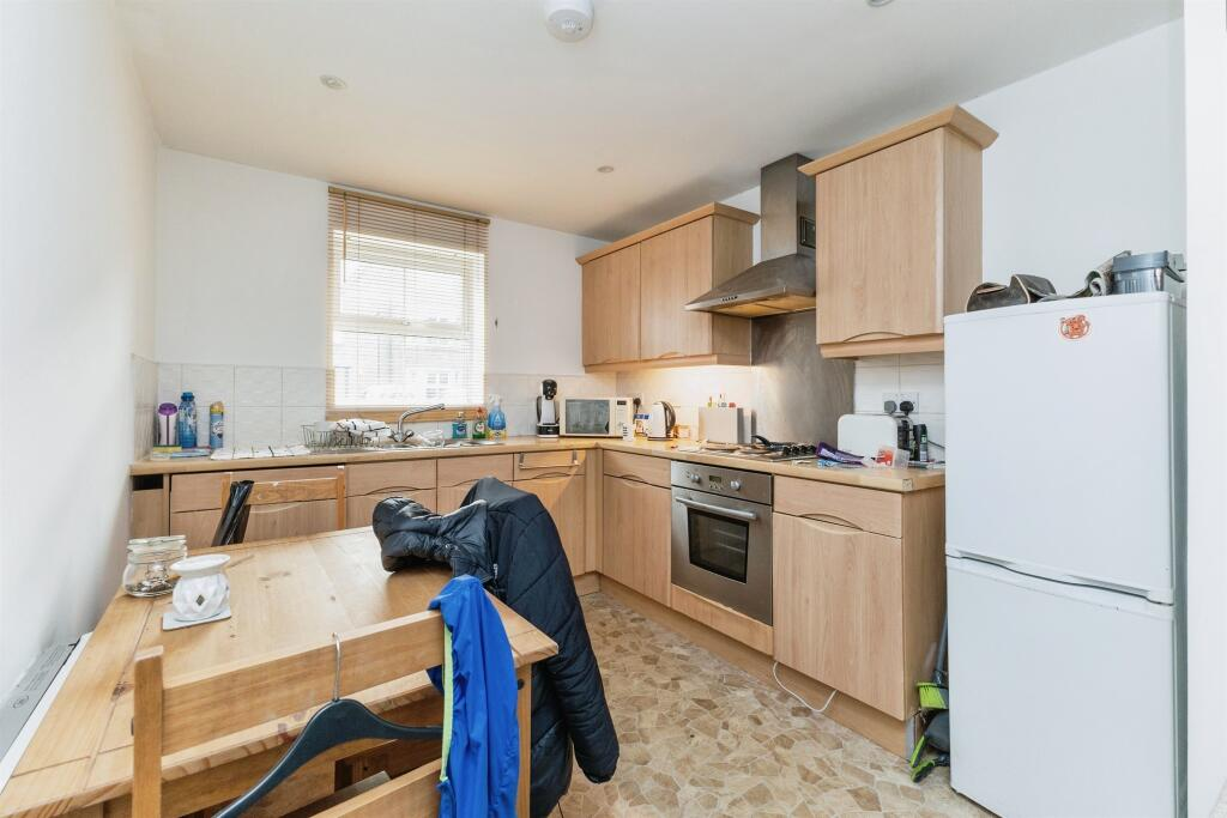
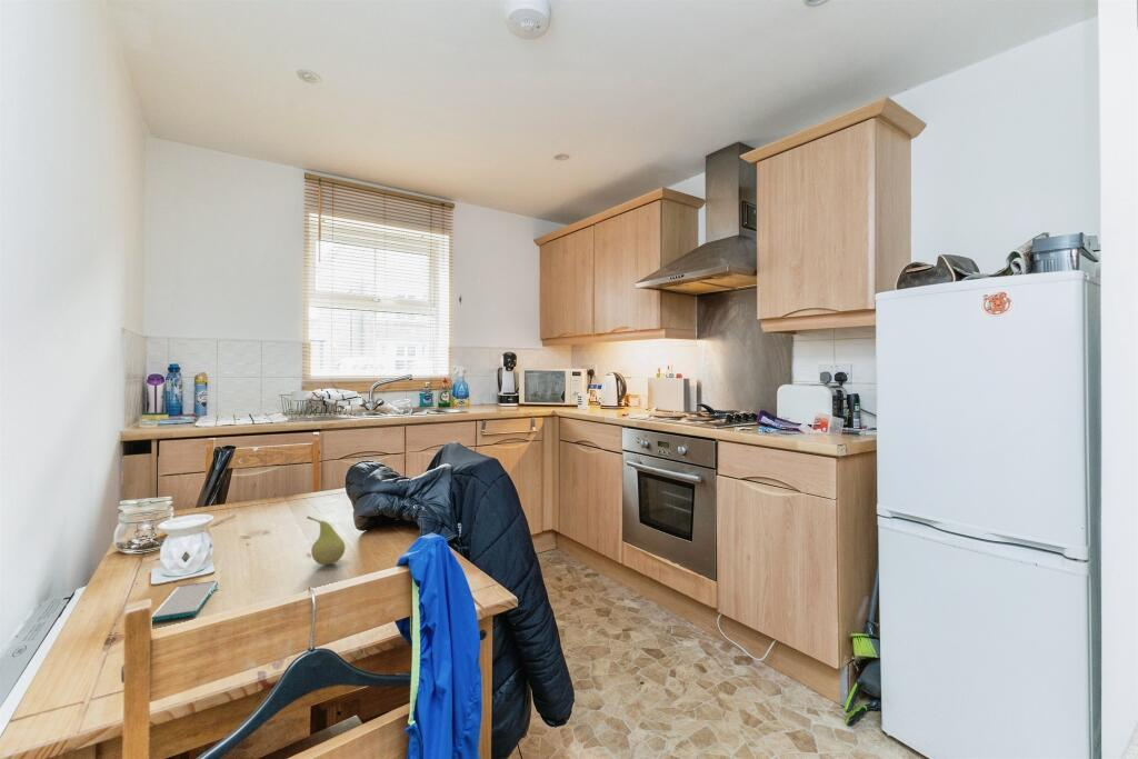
+ smartphone [151,580,219,622]
+ fruit [306,515,347,566]
